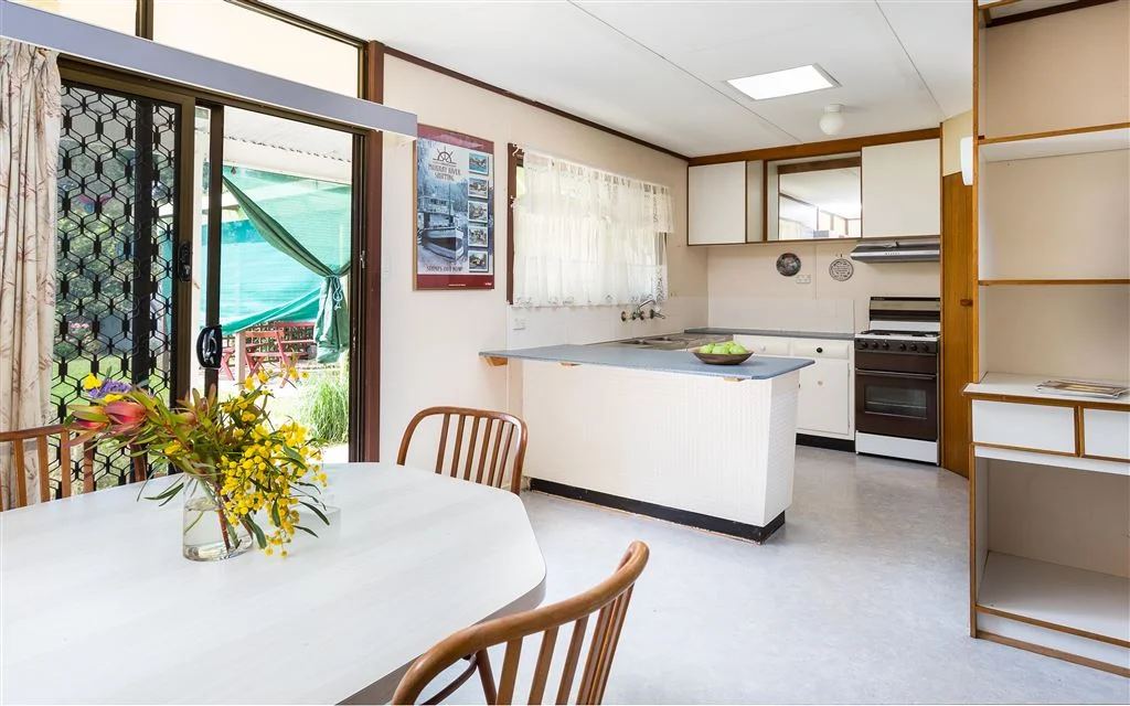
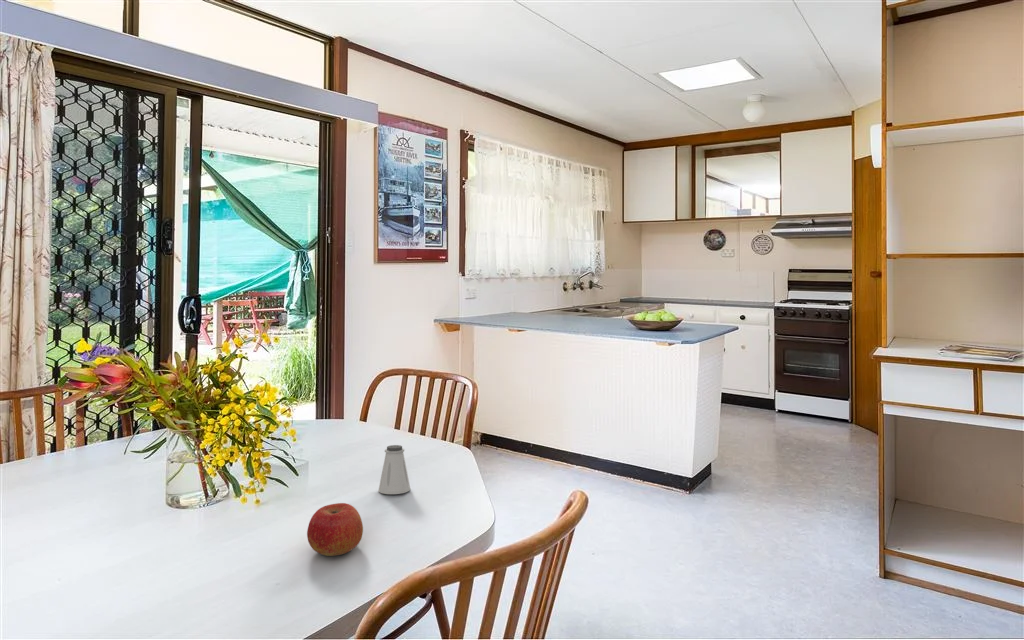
+ apple [306,502,364,557]
+ saltshaker [377,444,411,495]
